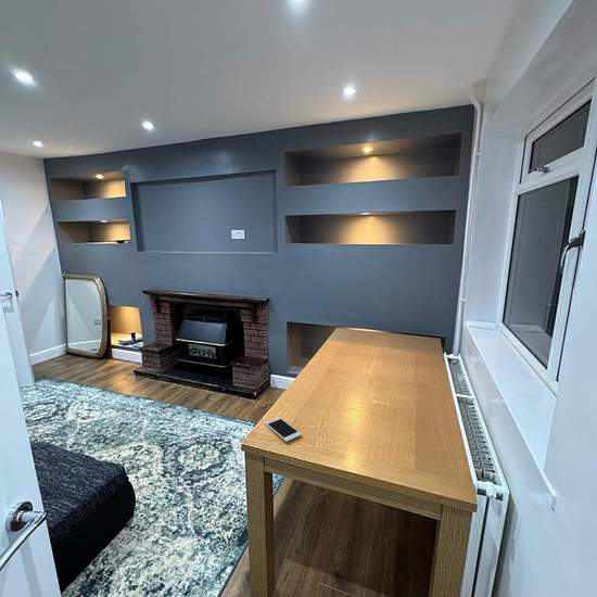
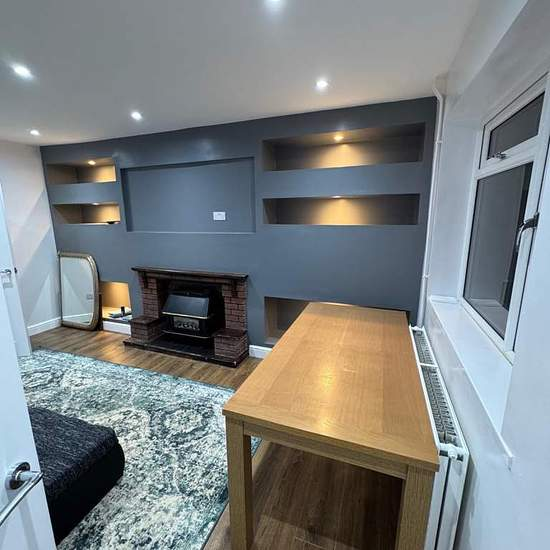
- cell phone [264,417,303,443]
